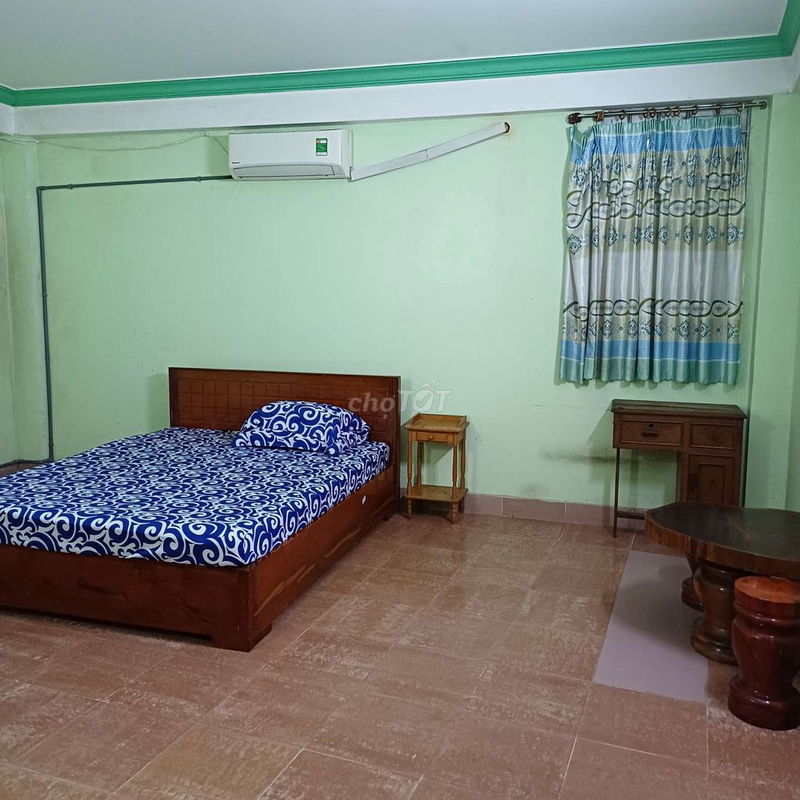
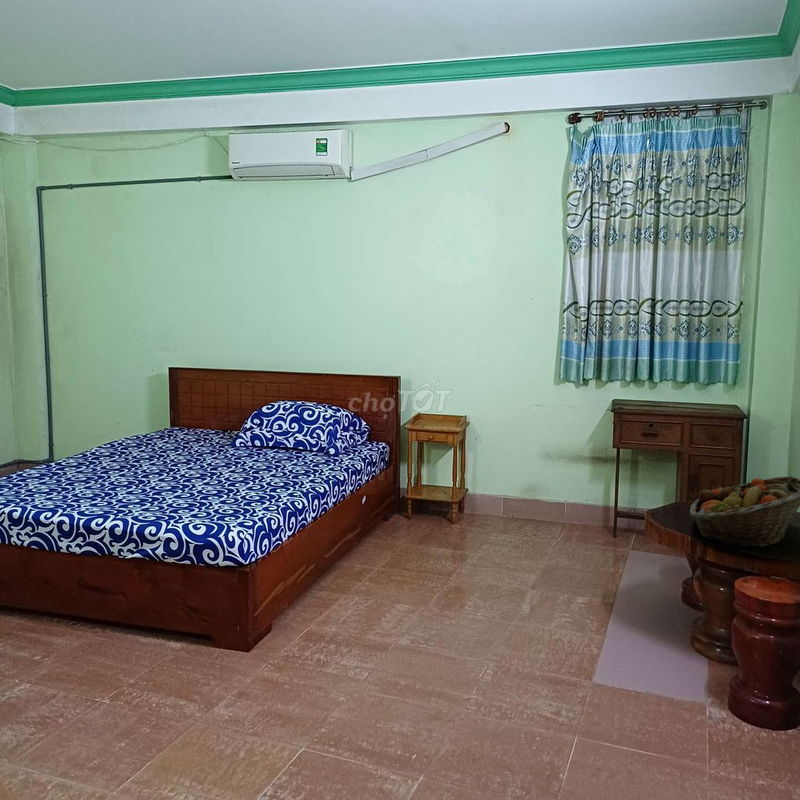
+ fruit basket [689,475,800,549]
